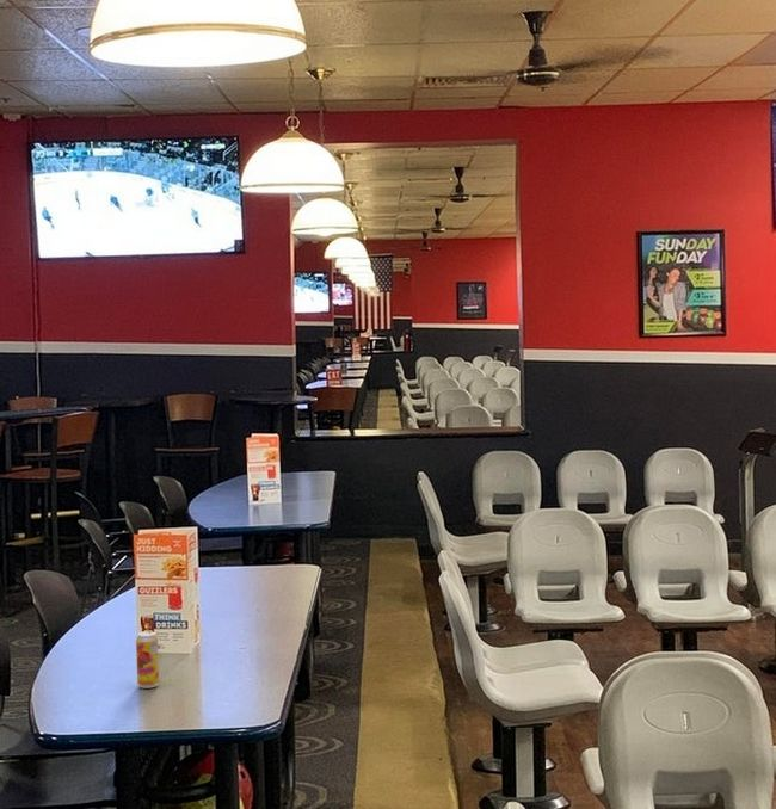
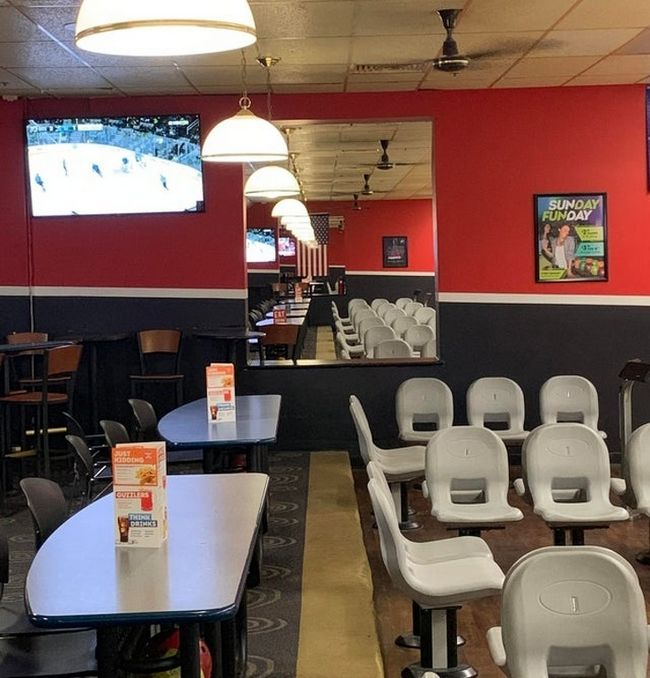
- beverage can [135,629,160,690]
